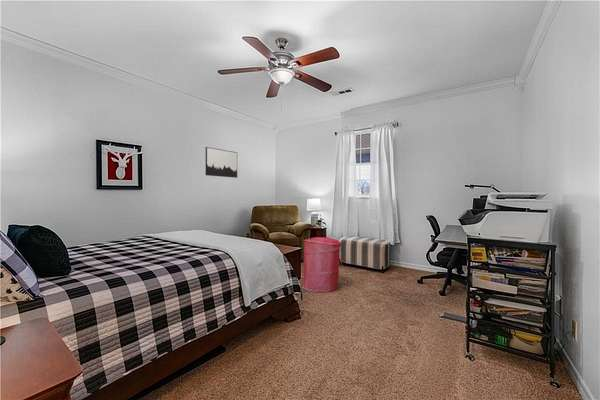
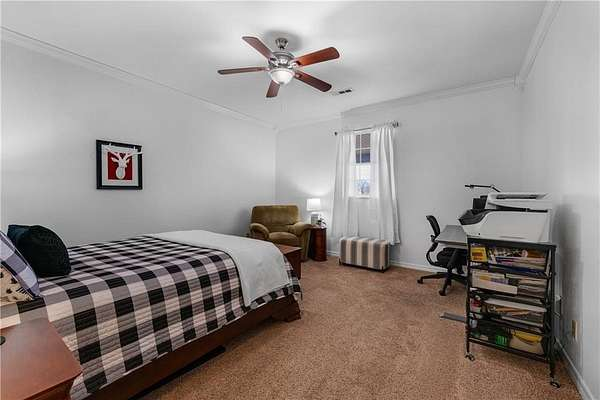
- laundry hamper [301,236,342,293]
- wall art [205,146,238,179]
